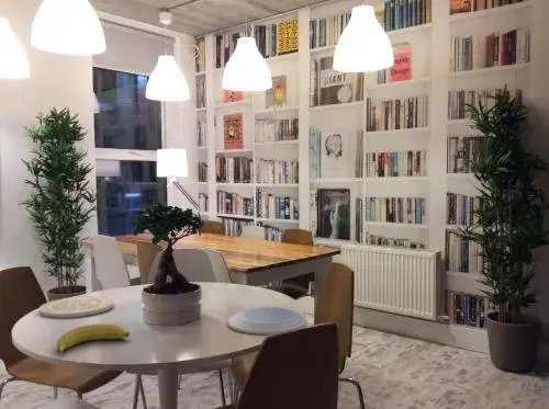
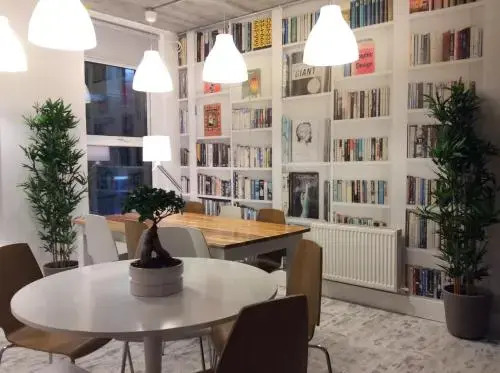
- plate [38,295,114,319]
- fruit [55,322,131,356]
- plate [226,306,309,336]
